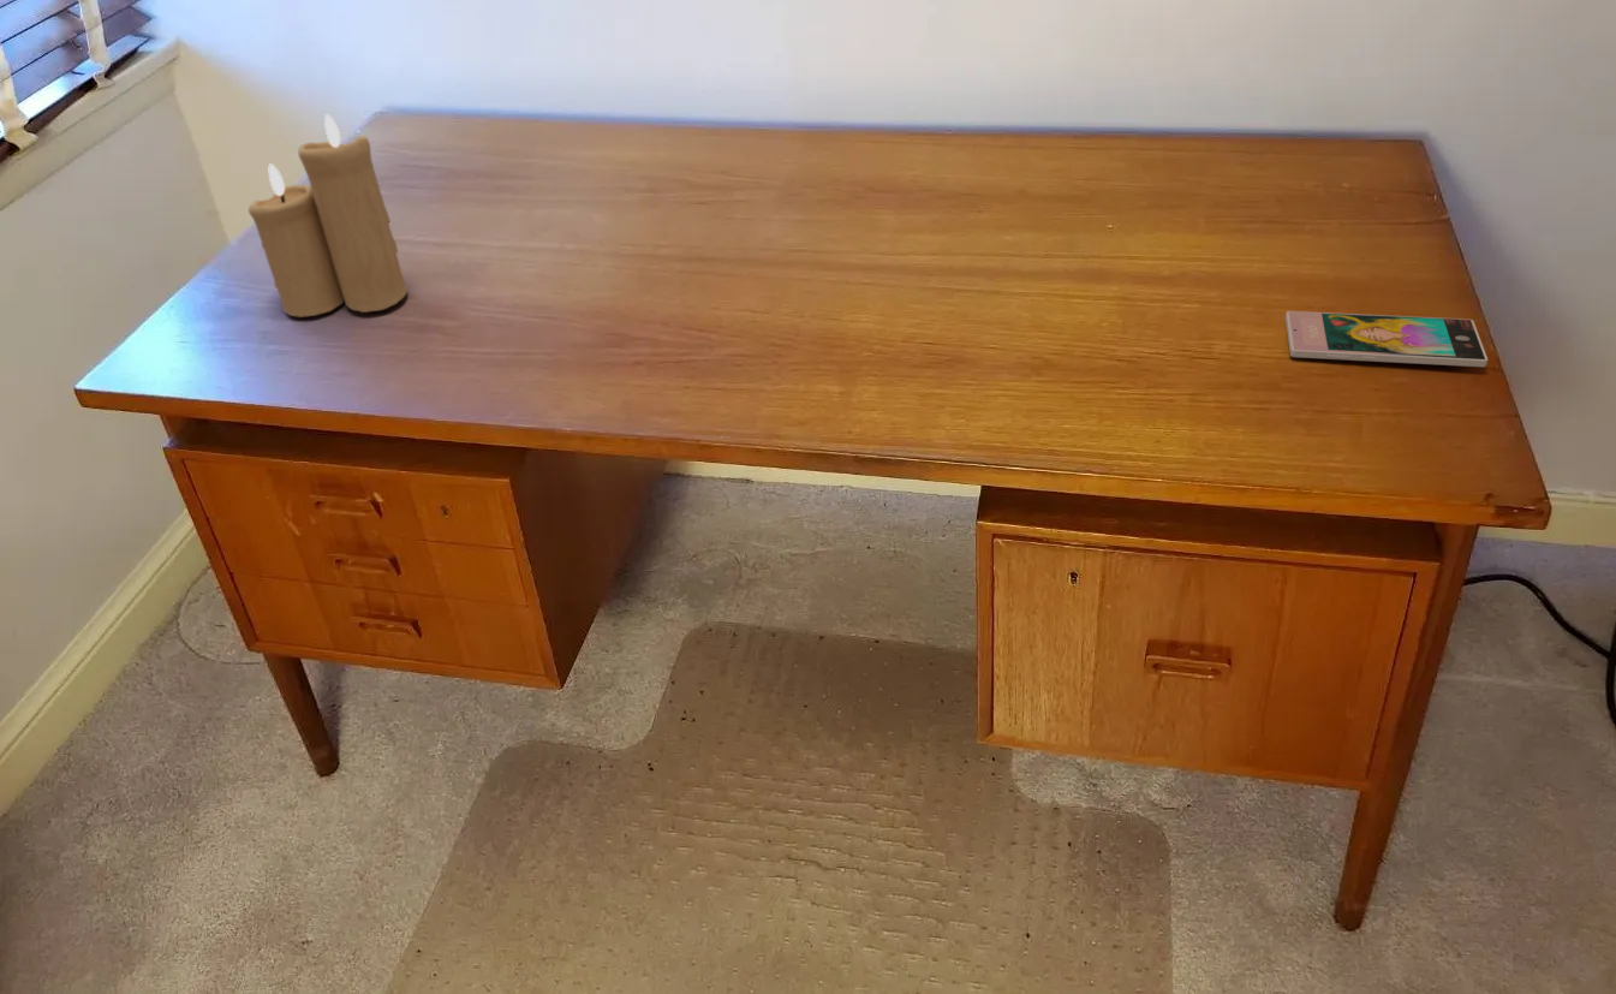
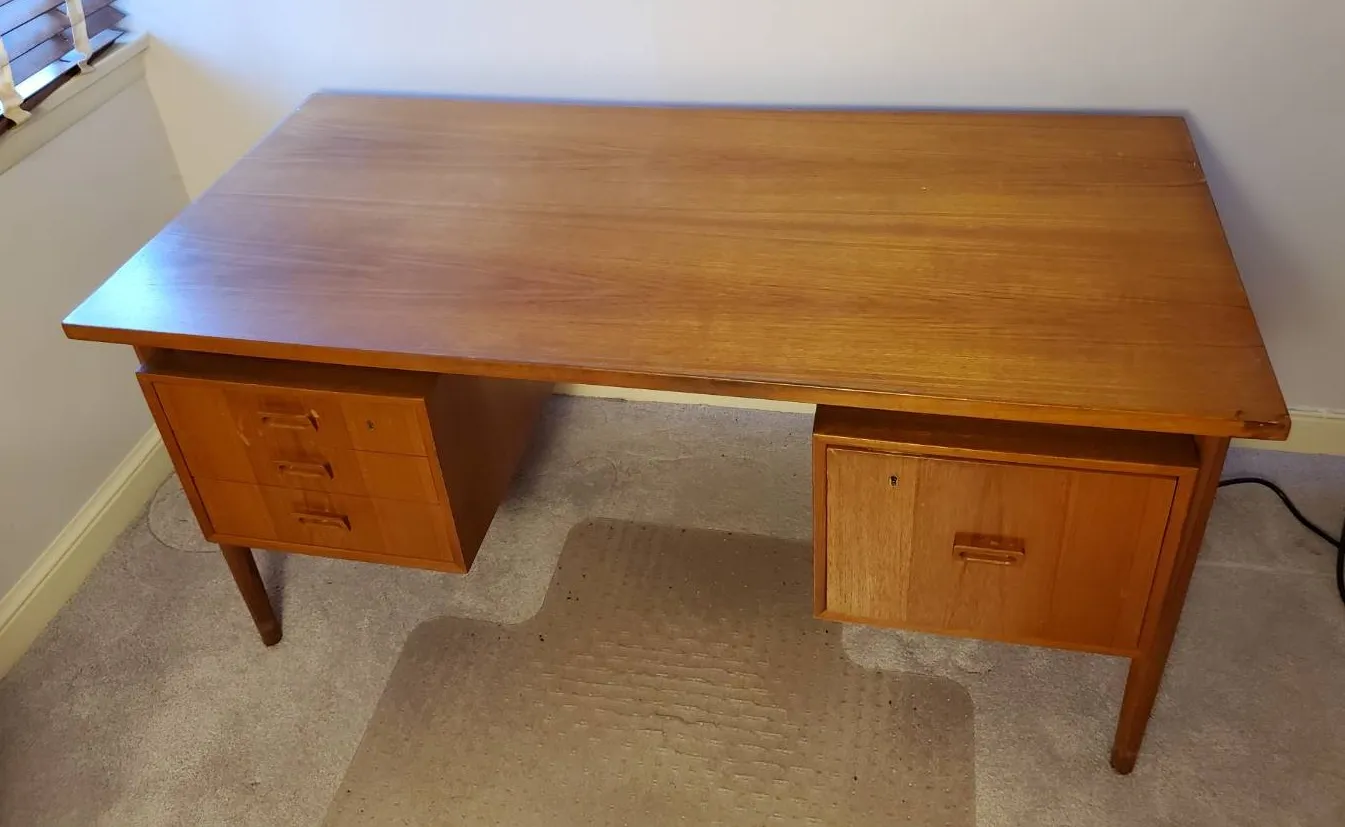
- smartphone [1284,310,1489,368]
- candle [248,113,407,319]
